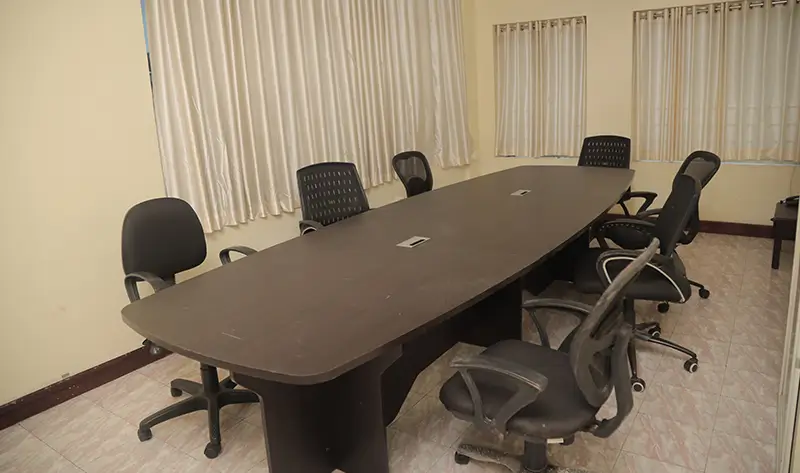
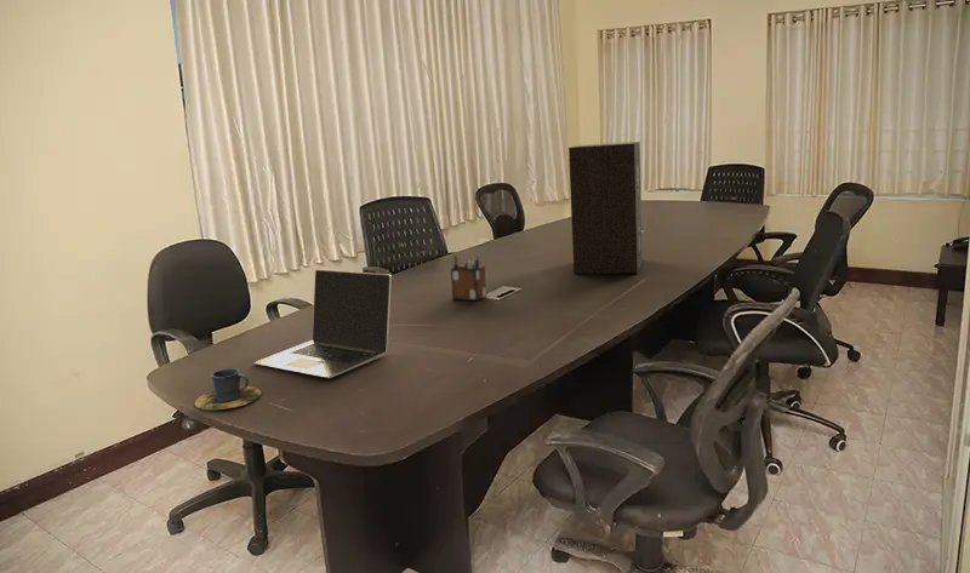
+ desk organizer [450,254,487,302]
+ laptop [252,268,393,379]
+ cup [194,367,262,411]
+ speaker [567,141,644,275]
